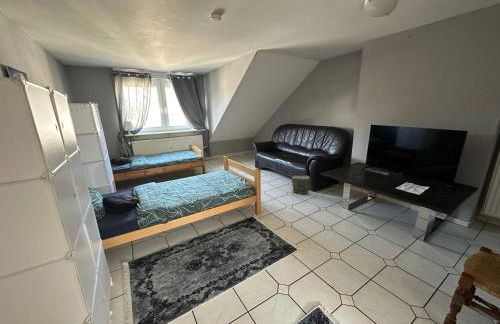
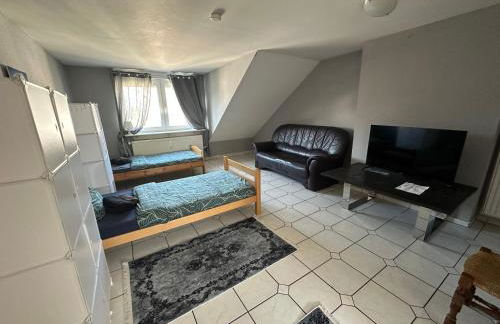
- bag [291,175,311,195]
